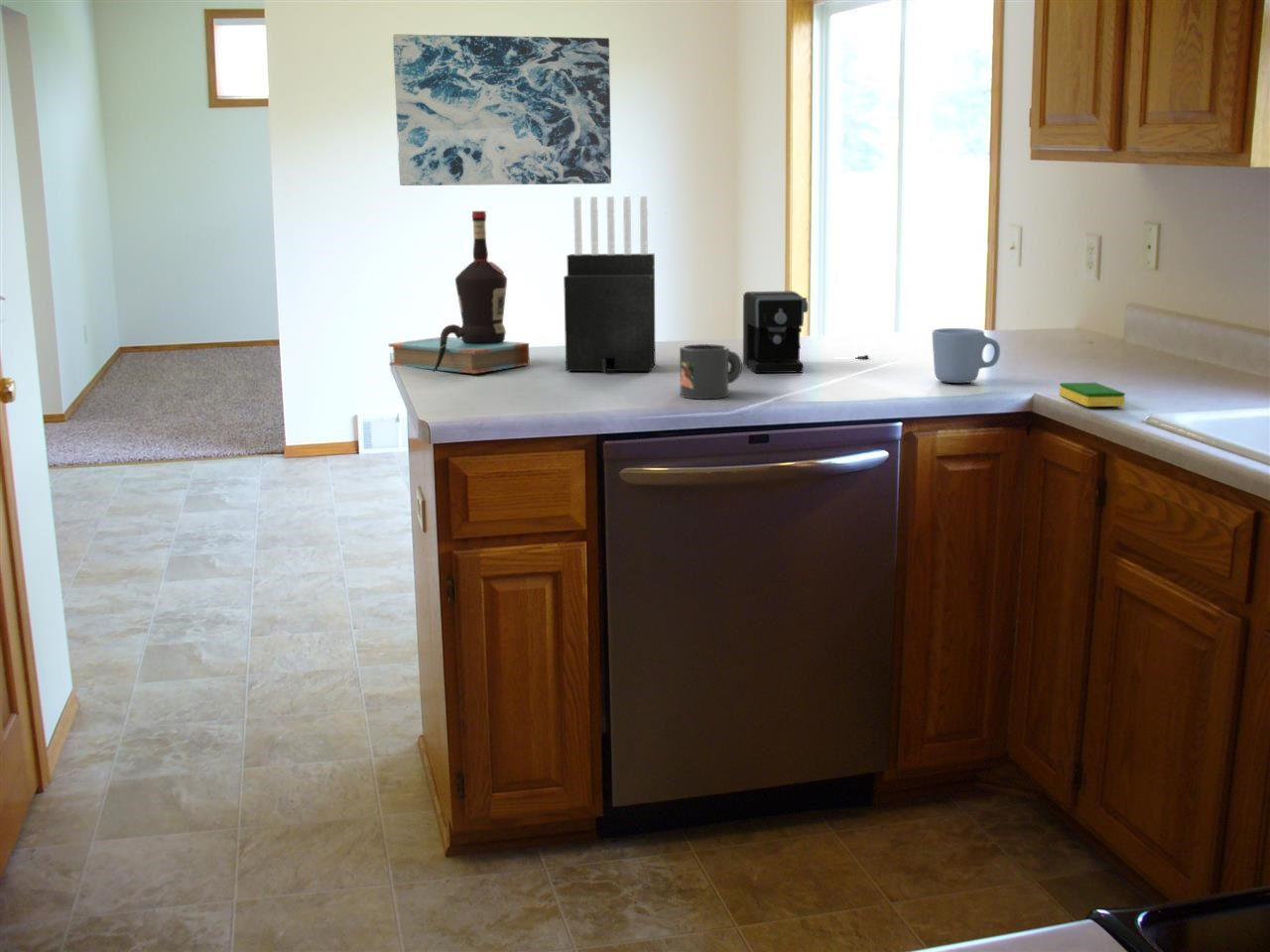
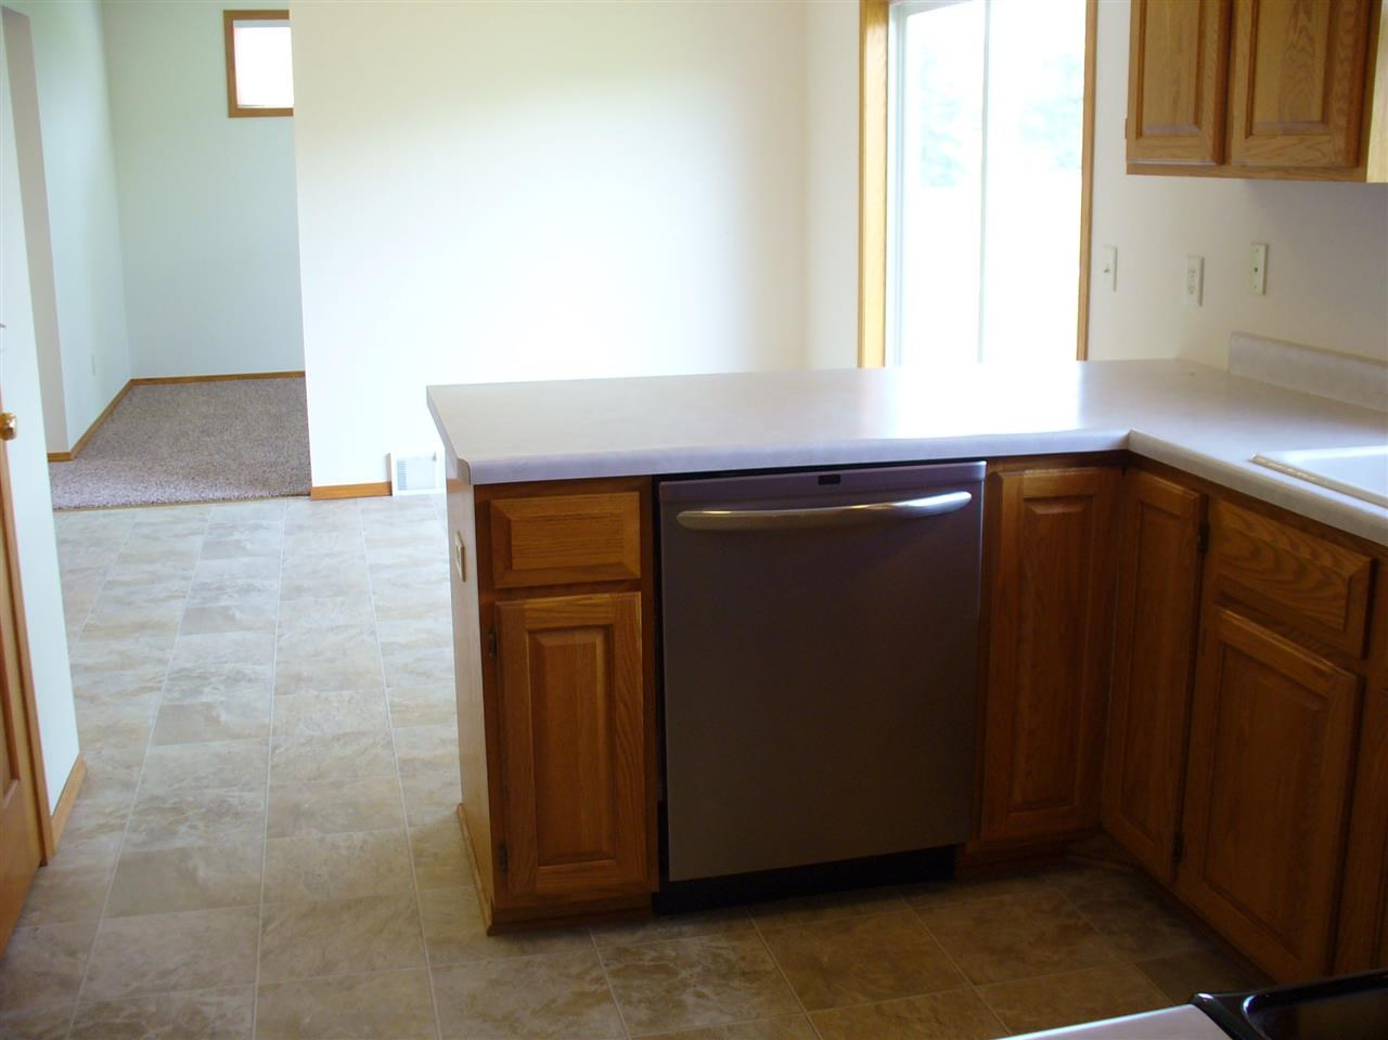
- wall art [392,33,612,186]
- mug [679,343,743,401]
- coffee maker [742,291,869,374]
- bottle [388,210,531,375]
- mug [931,327,1001,384]
- dish sponge [1059,382,1126,408]
- knife block [563,195,657,374]
